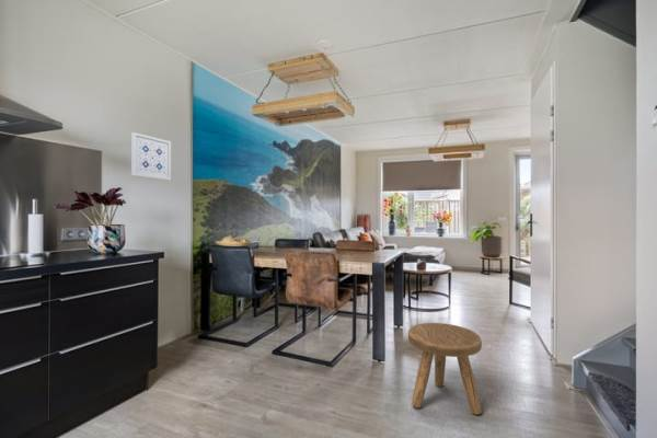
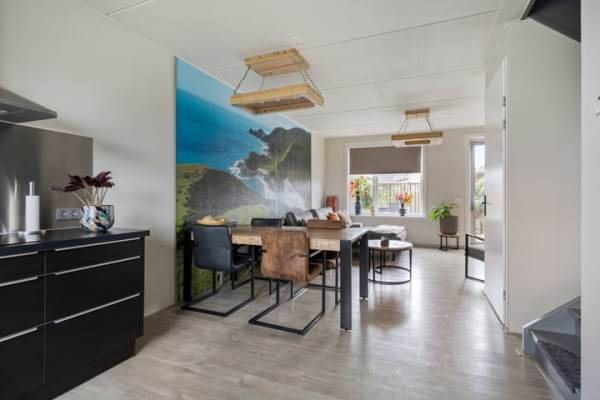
- stool [407,322,483,415]
- wall art [130,131,172,182]
